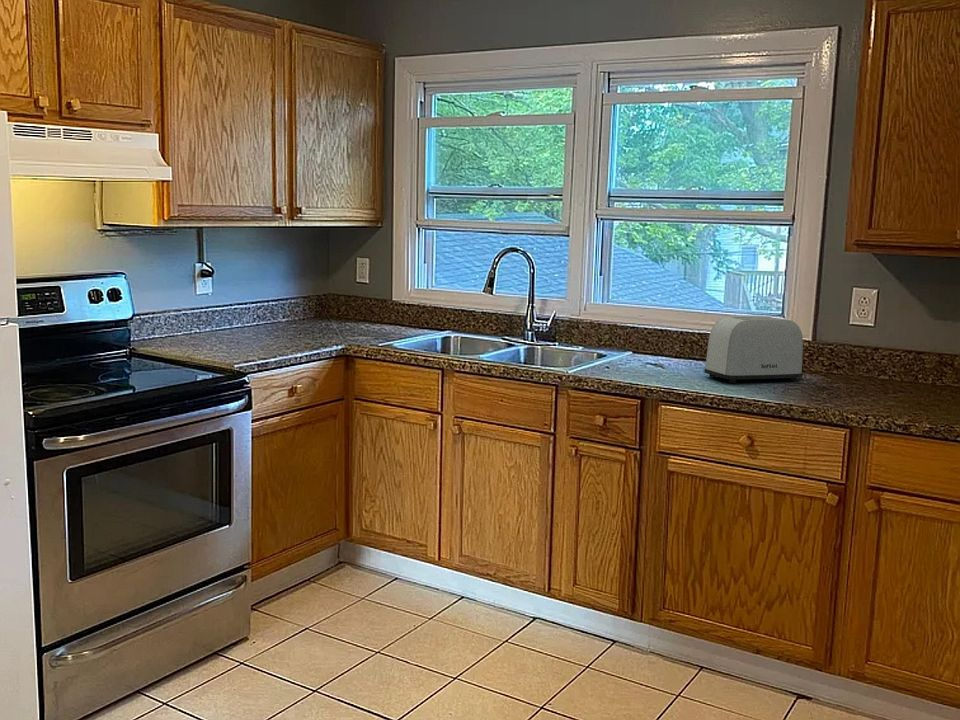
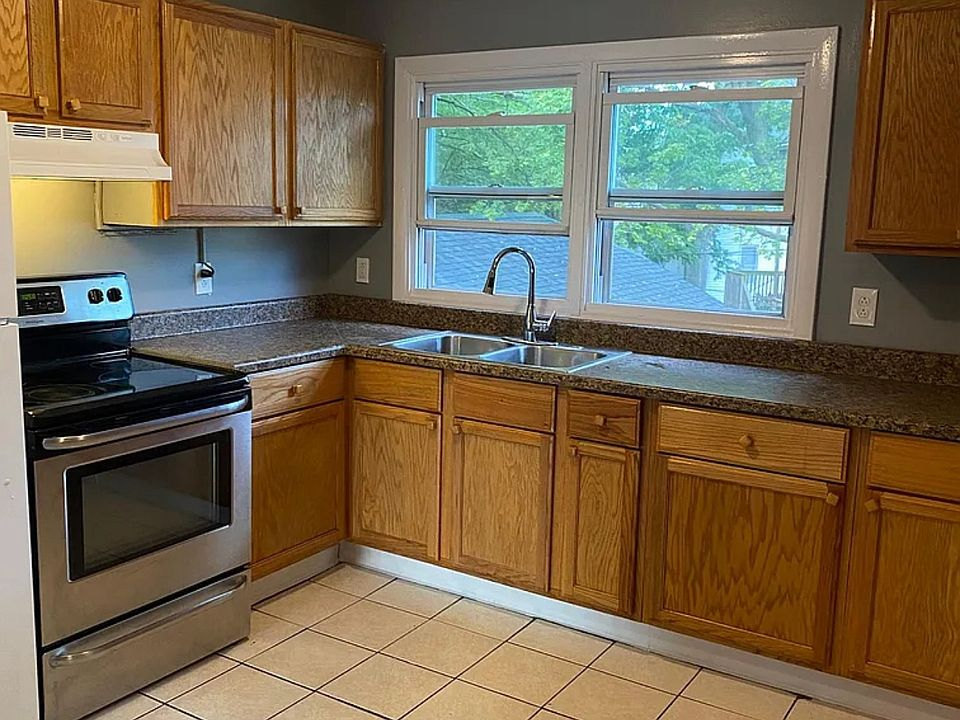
- toaster [703,315,804,384]
